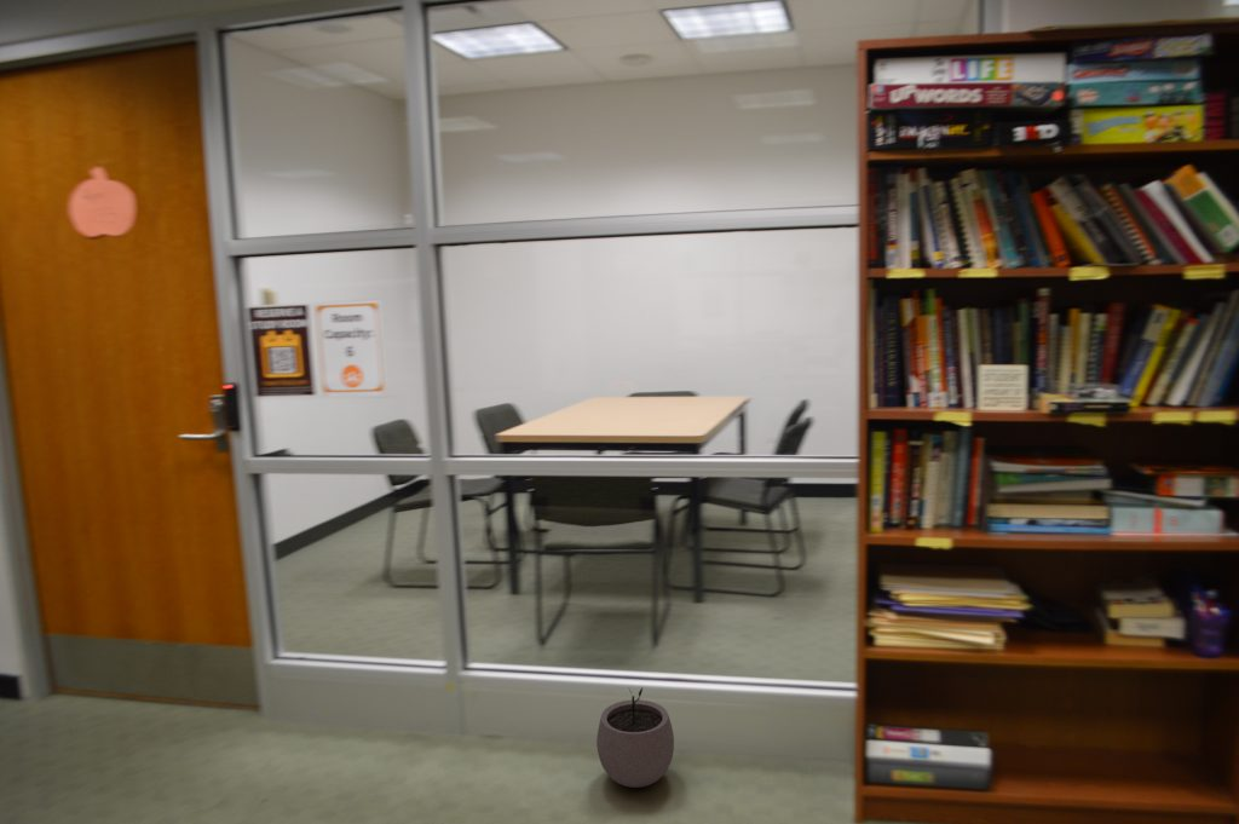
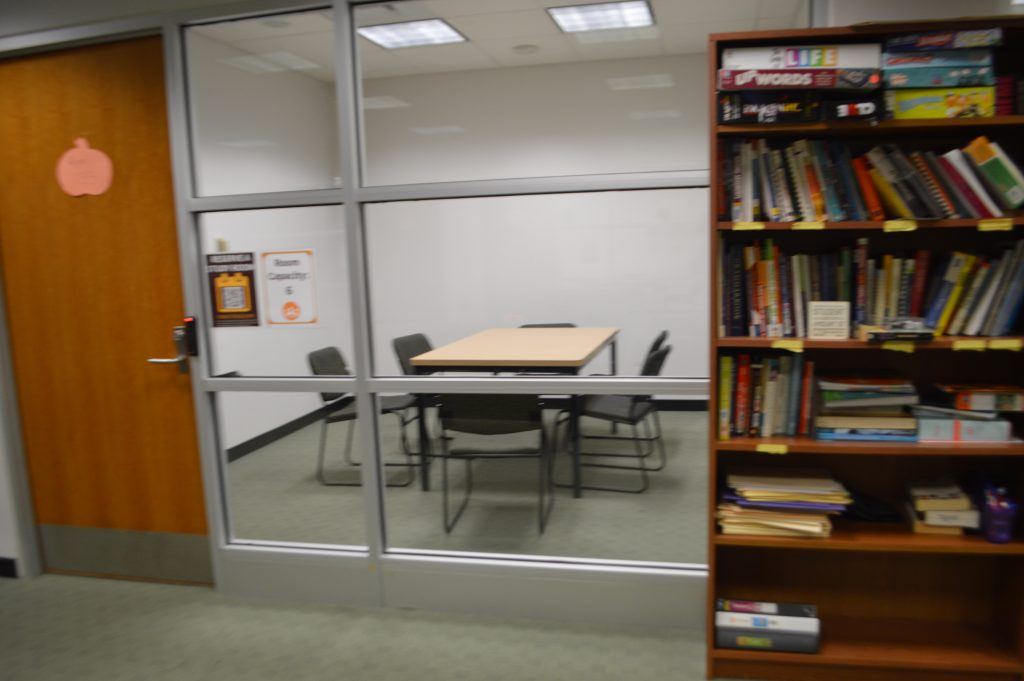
- plant pot [595,686,675,789]
